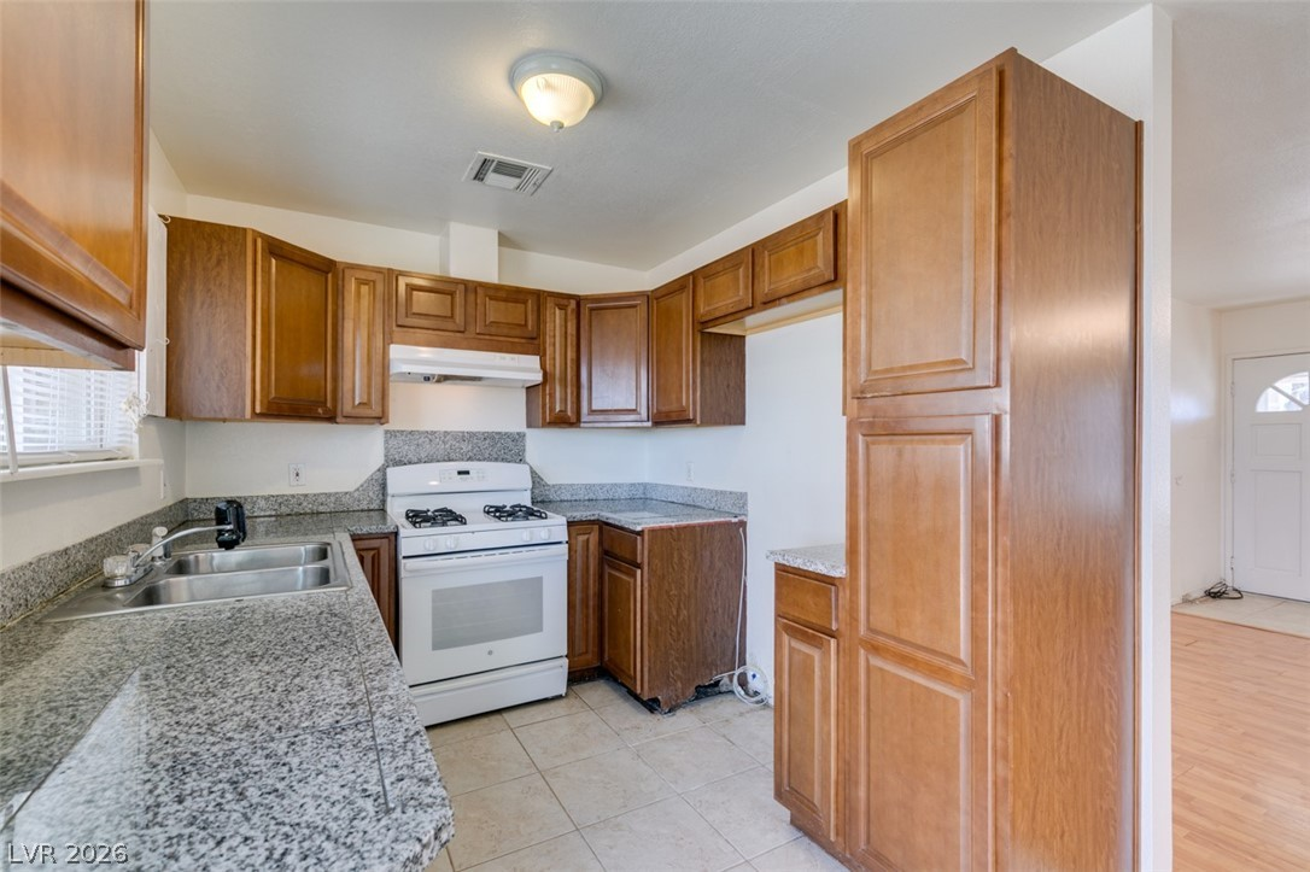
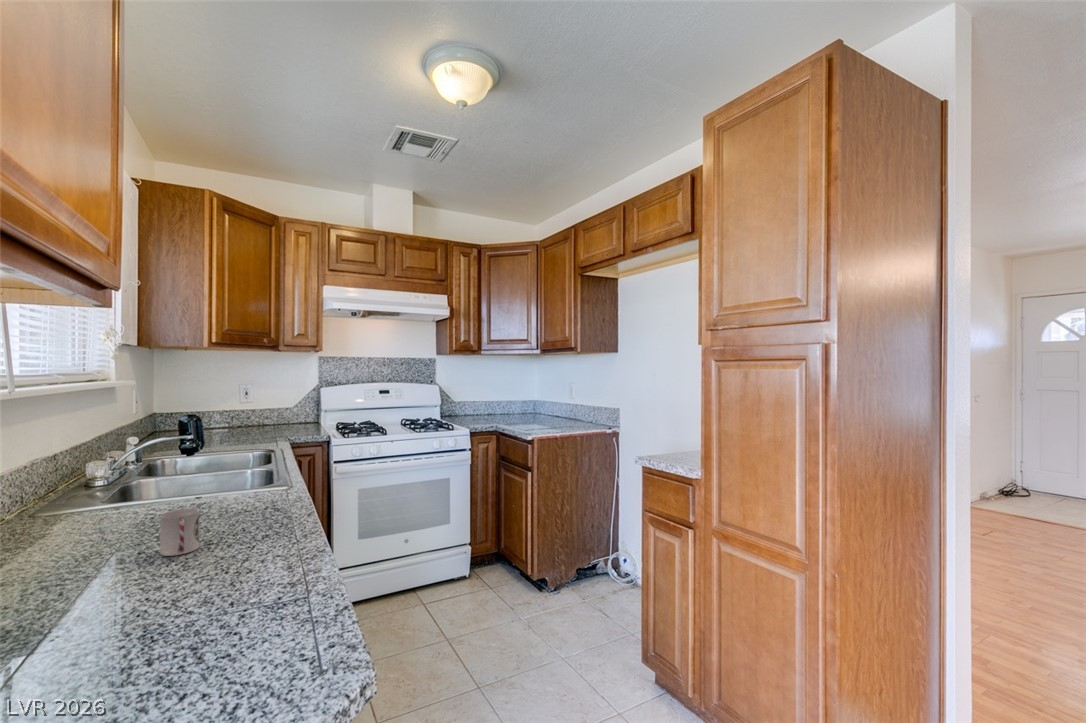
+ cup [159,507,200,557]
